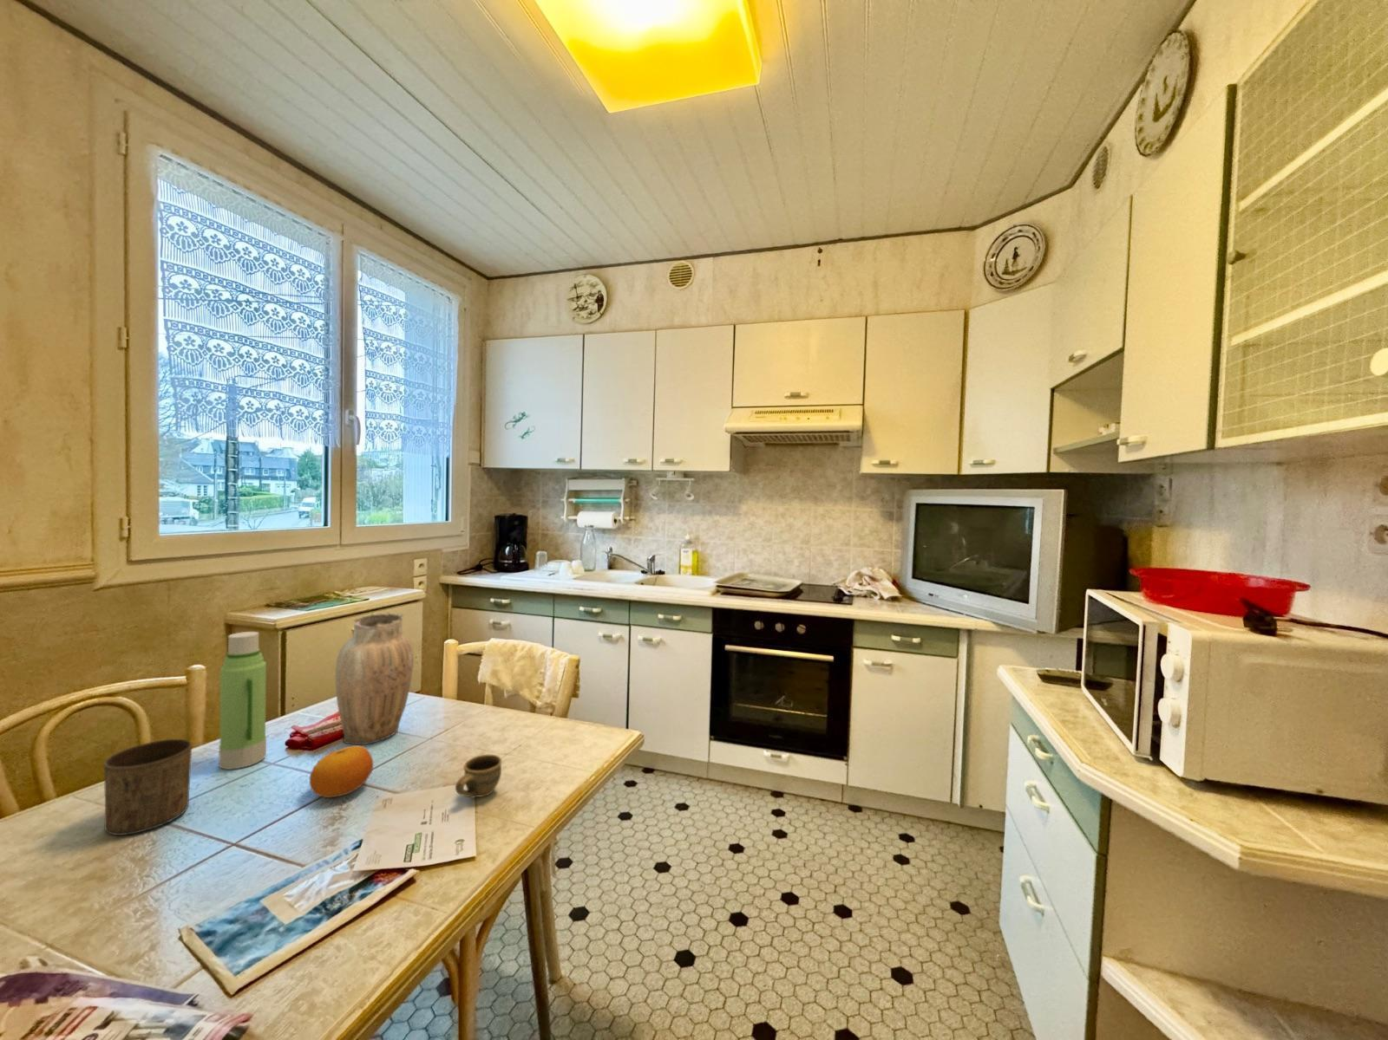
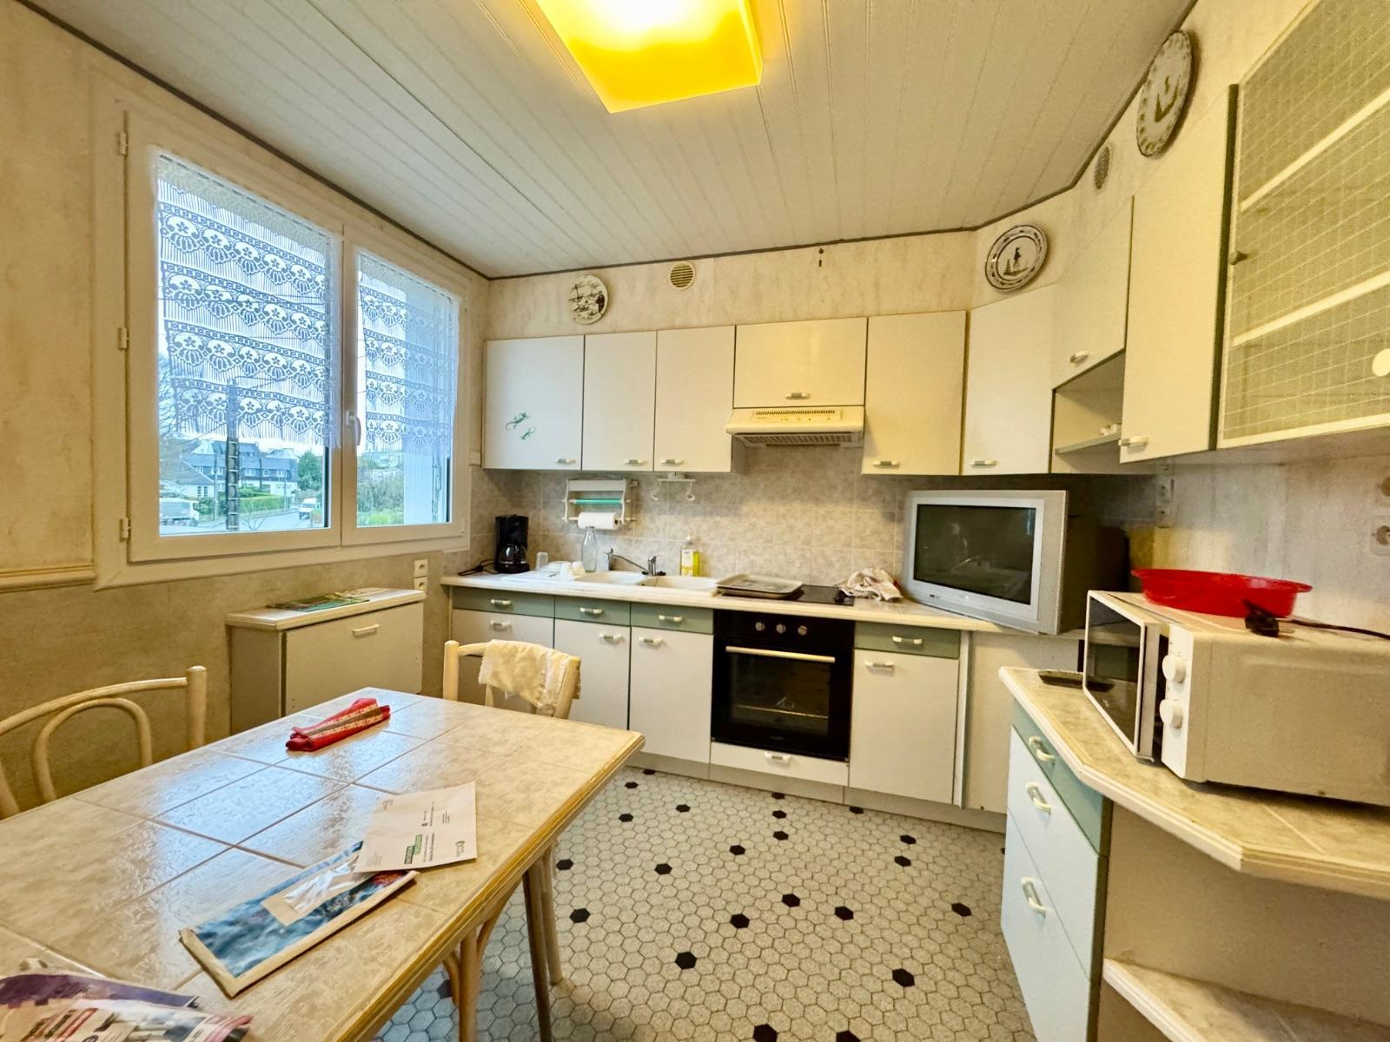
- cup [455,754,503,799]
- cup [103,738,193,837]
- vase [334,612,414,746]
- fruit [309,744,375,799]
- water bottle [217,631,267,770]
